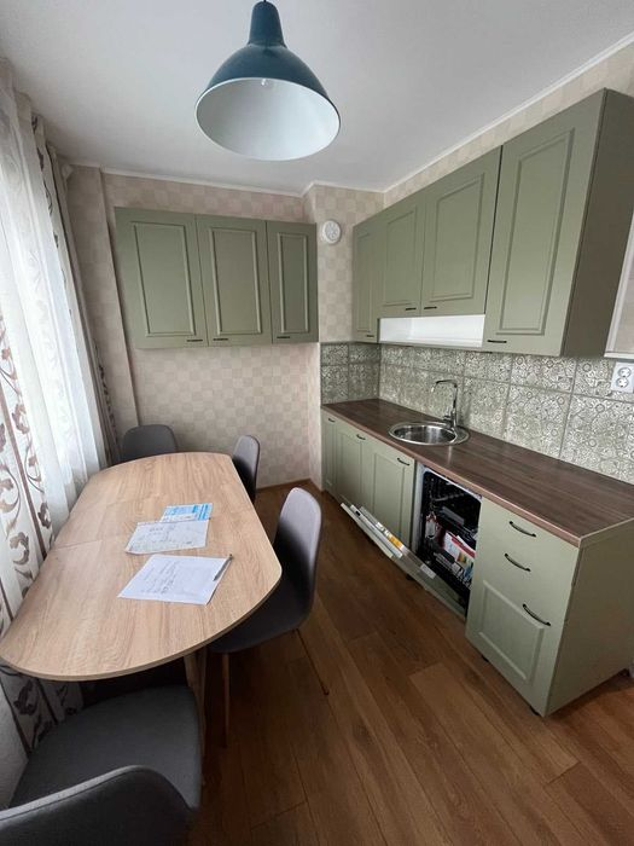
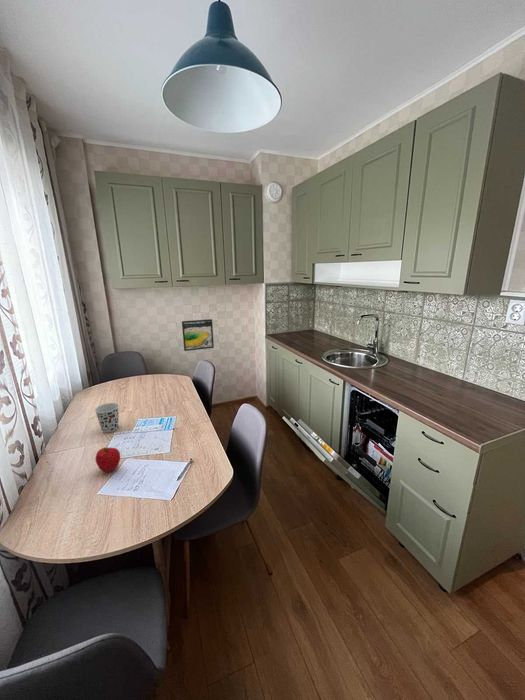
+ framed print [181,318,215,352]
+ fruit [95,446,121,473]
+ cup [94,402,120,434]
